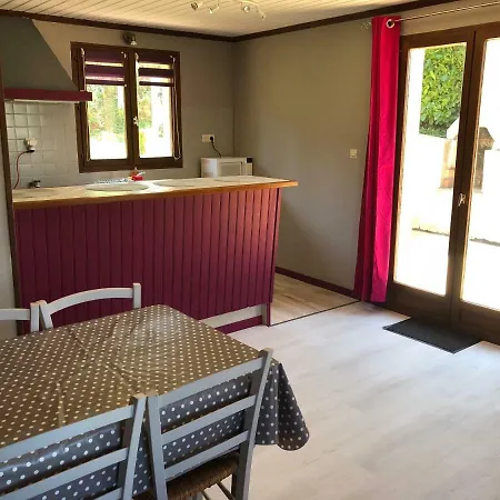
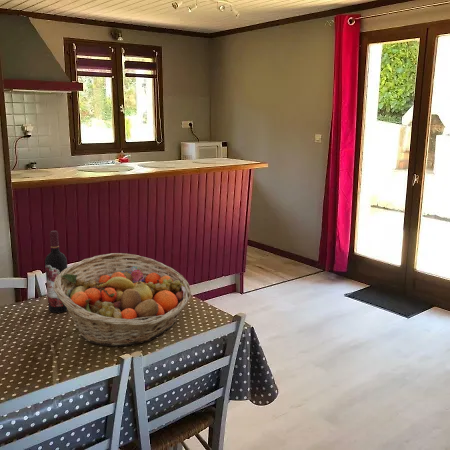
+ wine bottle [44,230,68,314]
+ fruit basket [53,252,192,347]
